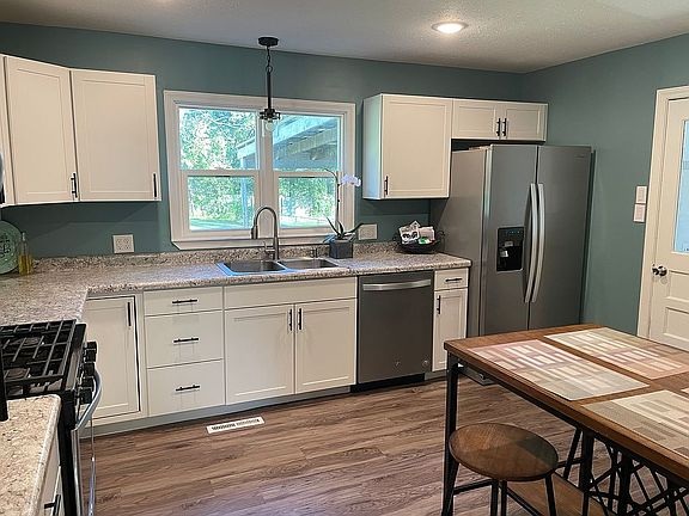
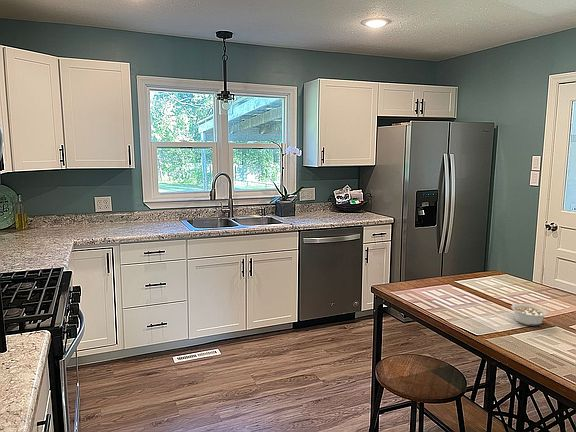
+ legume [510,303,548,327]
